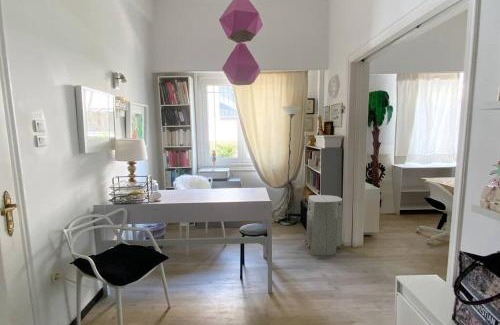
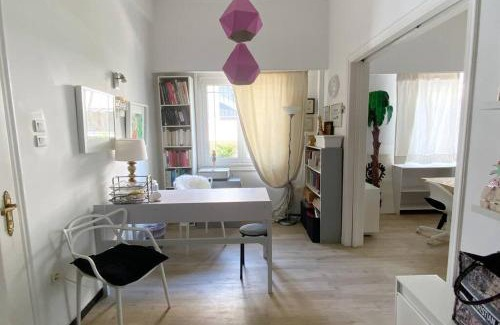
- air purifier [303,194,343,256]
